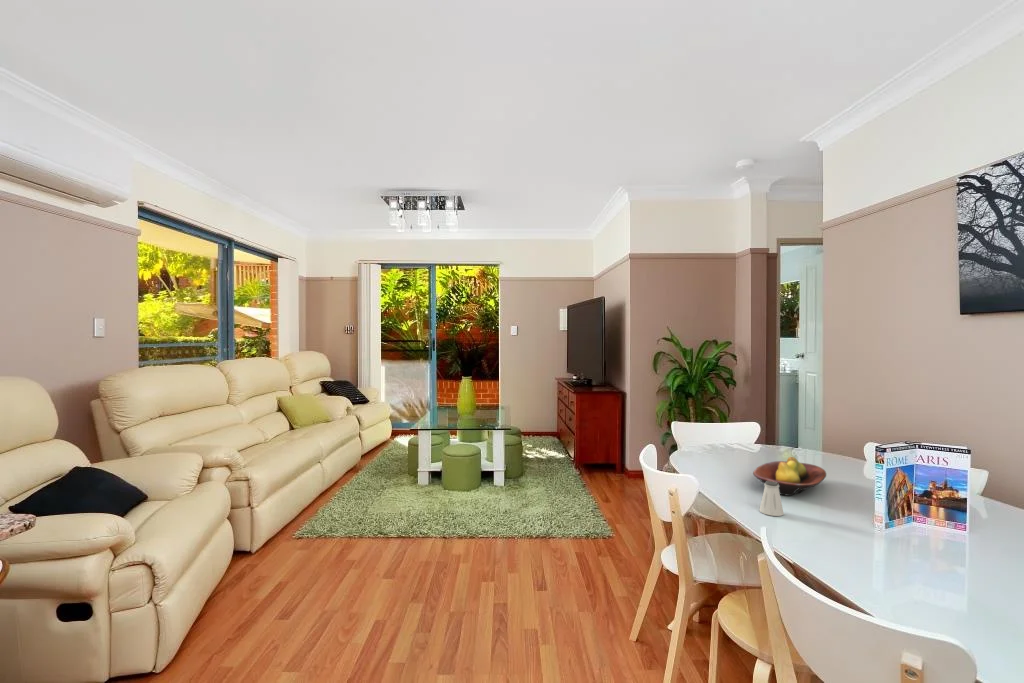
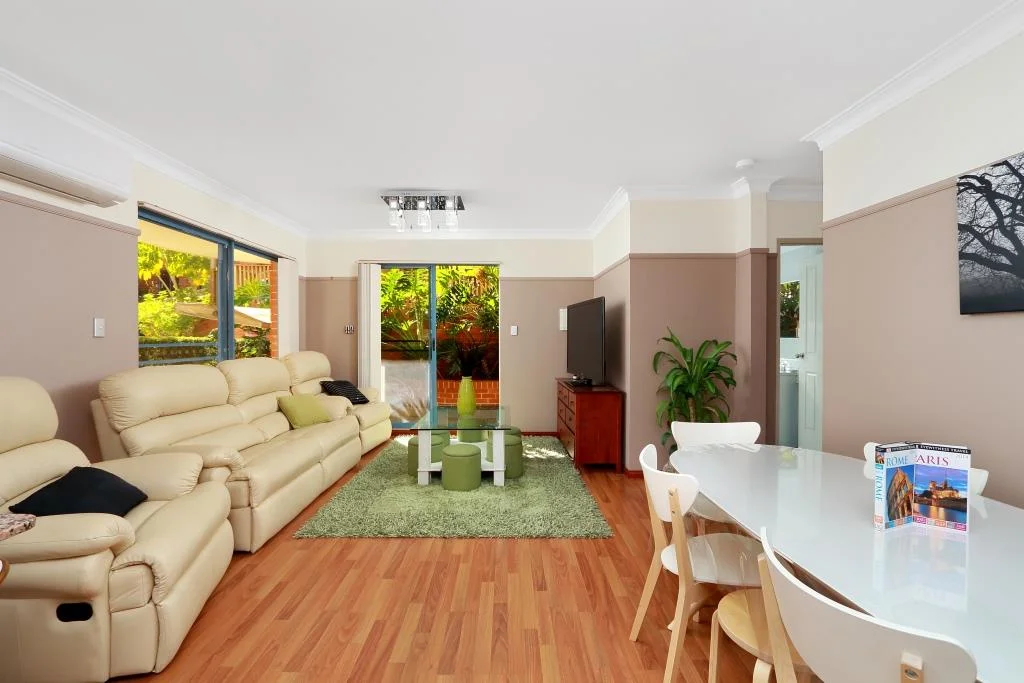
- fruit bowl [752,456,827,497]
- saltshaker [759,481,785,517]
